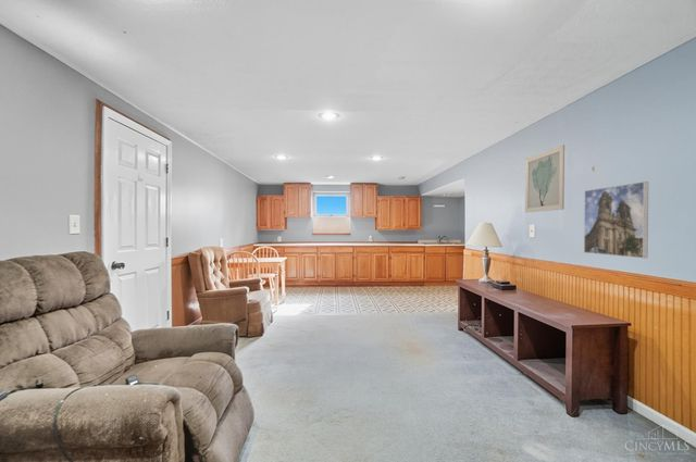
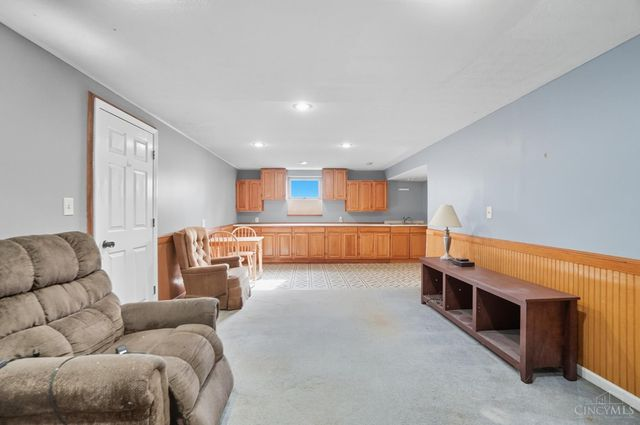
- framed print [583,180,649,260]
- wall art [524,143,566,214]
